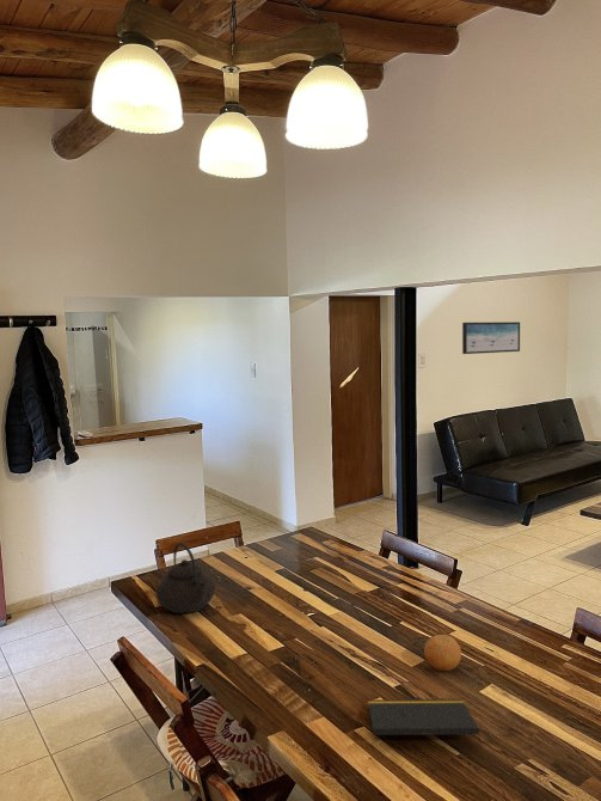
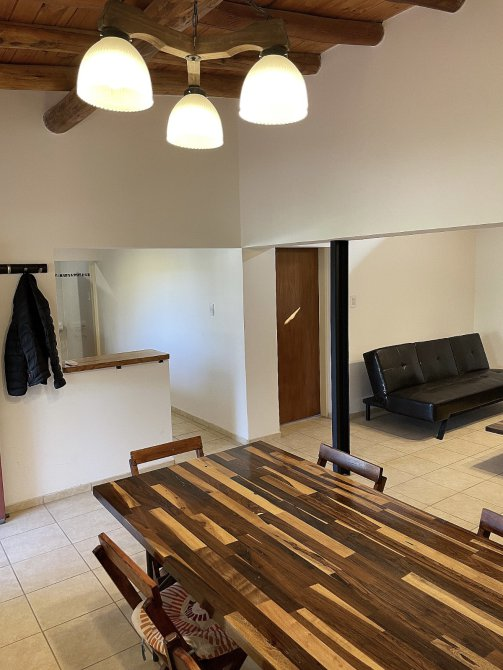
- notepad [367,698,483,748]
- wall art [461,320,521,355]
- teapot [155,542,216,614]
- fruit [423,634,462,672]
